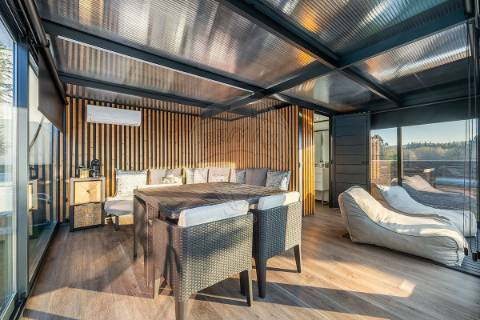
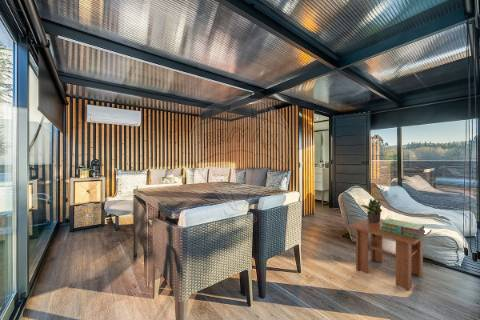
+ coffee table [347,217,432,292]
+ potted plant [360,198,384,222]
+ stack of books [381,218,425,239]
